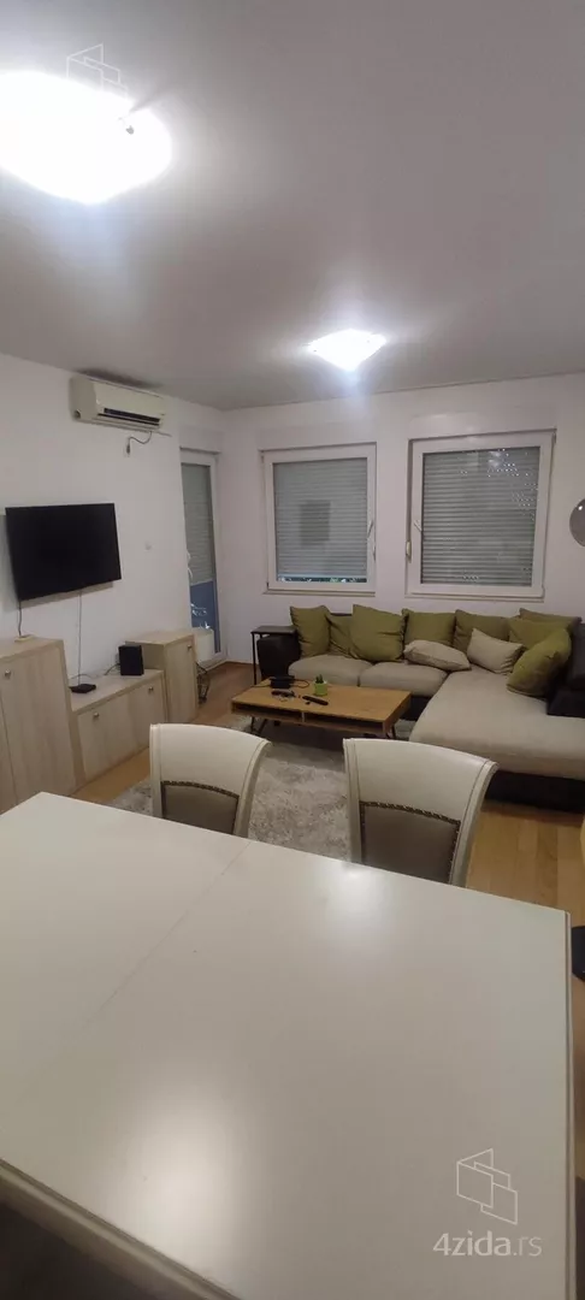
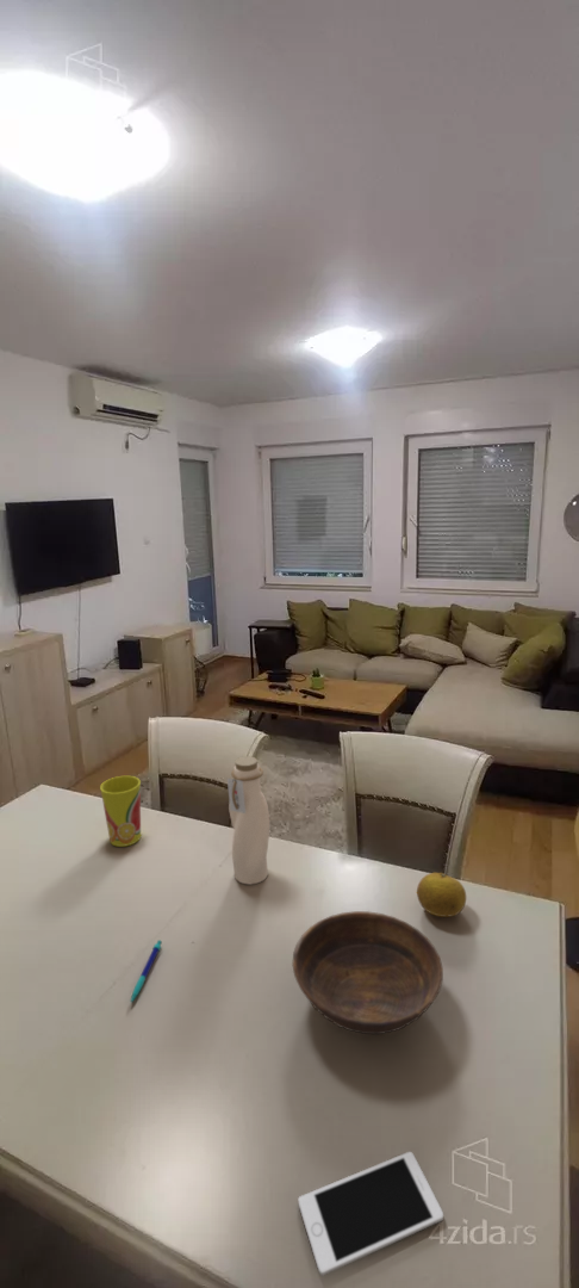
+ cell phone [297,1151,444,1277]
+ water bottle [226,755,270,885]
+ fruit [416,872,467,918]
+ pen [129,939,163,1005]
+ cup [99,775,142,848]
+ bowl [291,910,444,1035]
